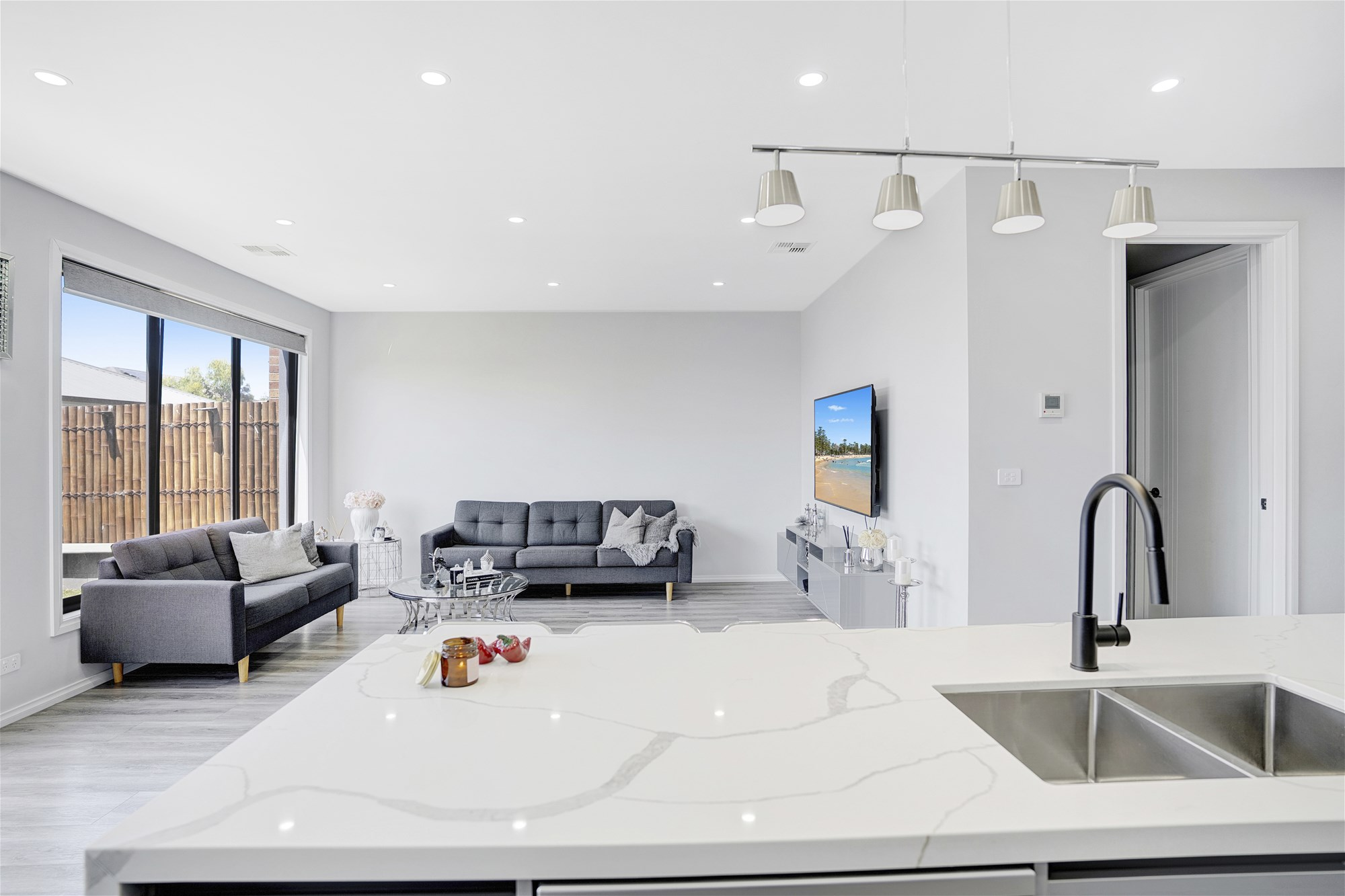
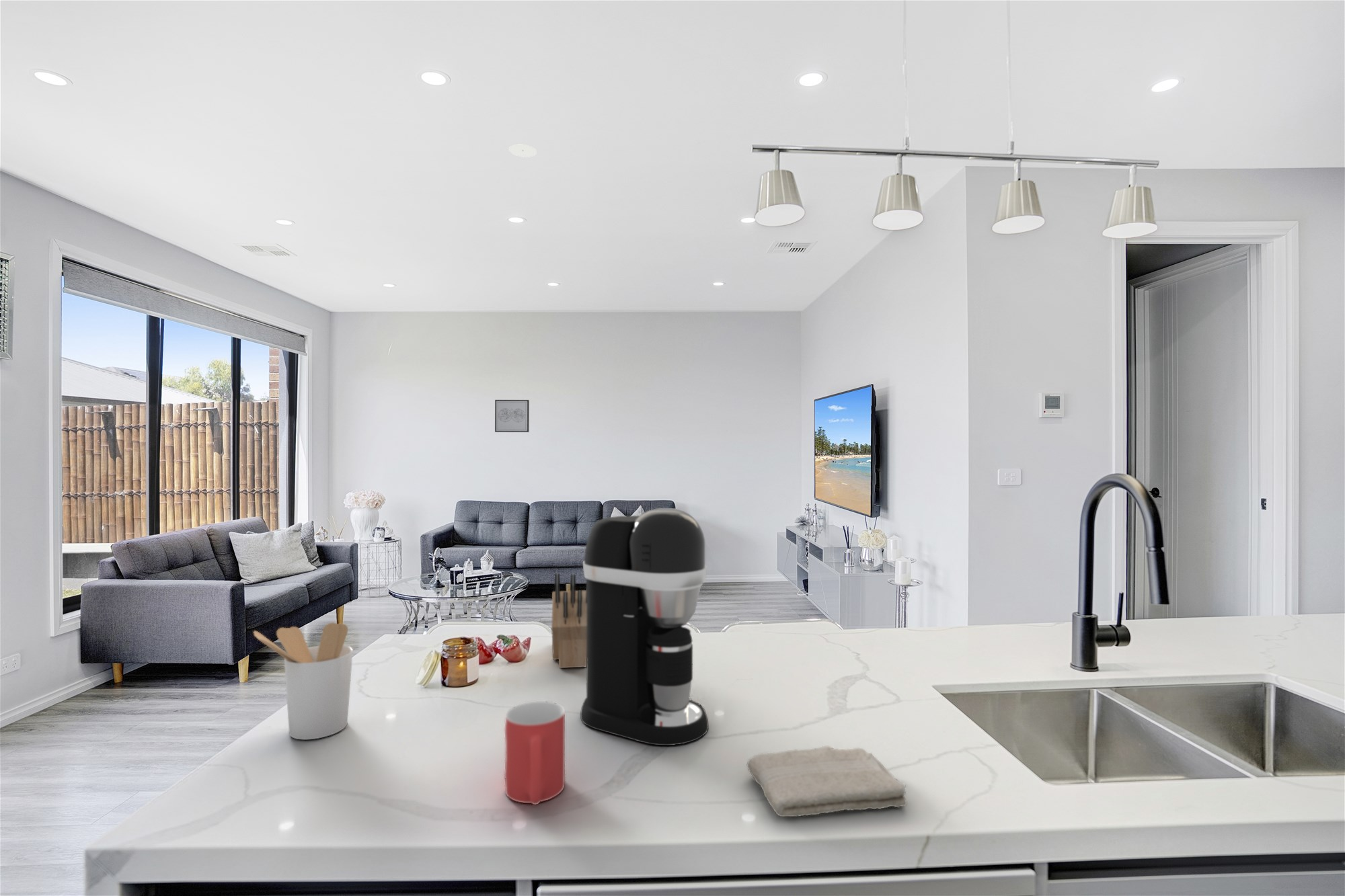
+ knife block [551,573,587,669]
+ wall art [494,399,530,433]
+ utensil holder [253,622,354,740]
+ smoke detector [508,144,537,158]
+ coffee maker [580,507,709,746]
+ washcloth [746,745,907,817]
+ mug [504,700,566,805]
